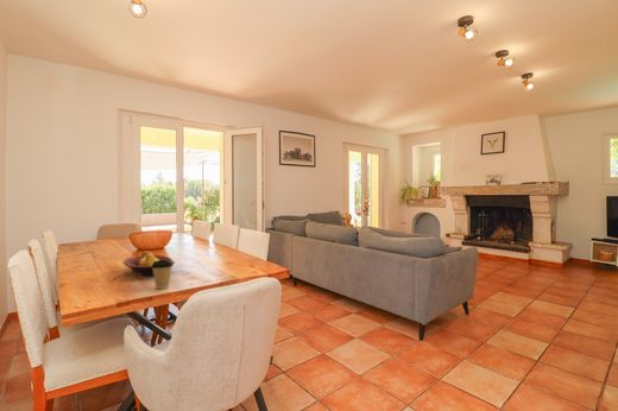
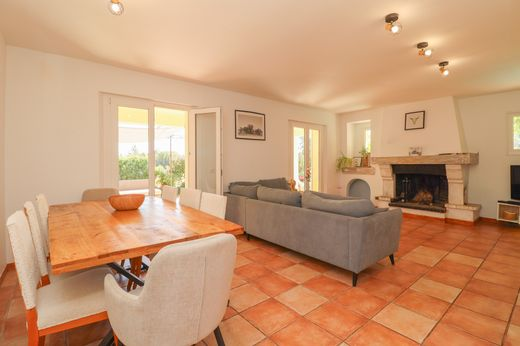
- fruit bowl [122,249,176,277]
- coffee cup [151,260,174,290]
